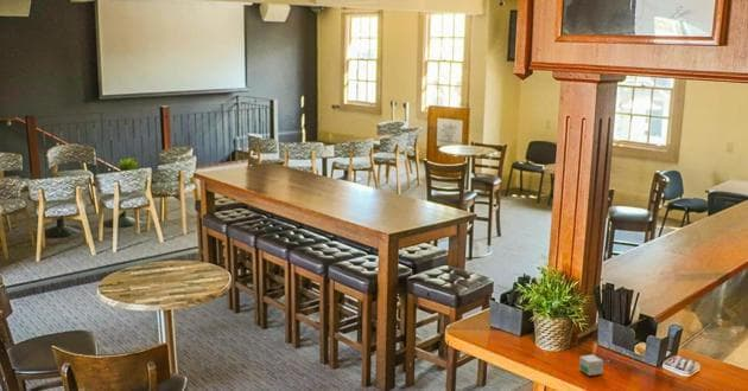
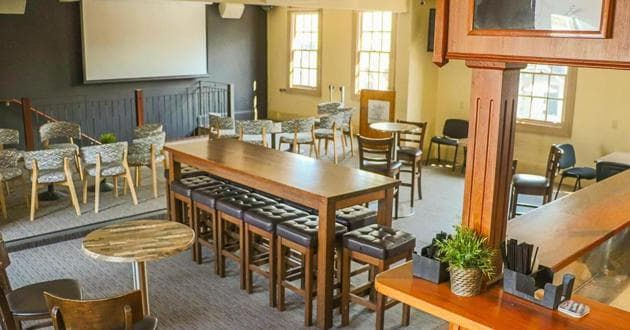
- small box [578,353,604,377]
